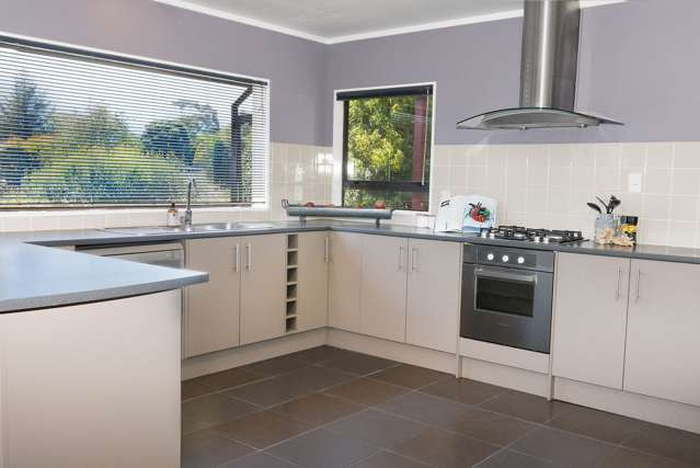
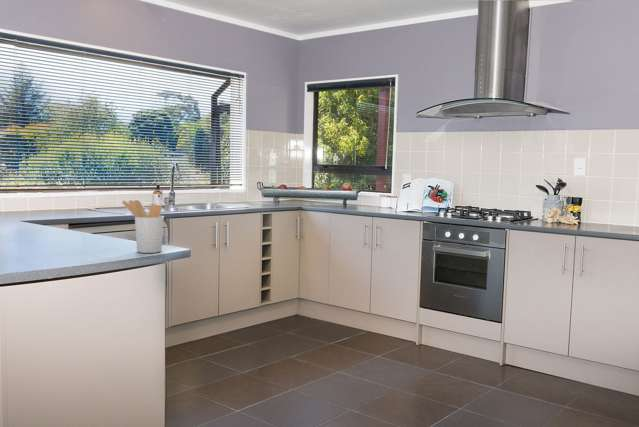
+ utensil holder [121,199,165,254]
